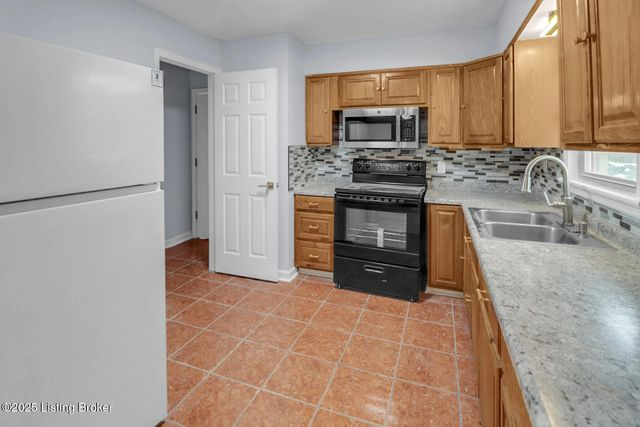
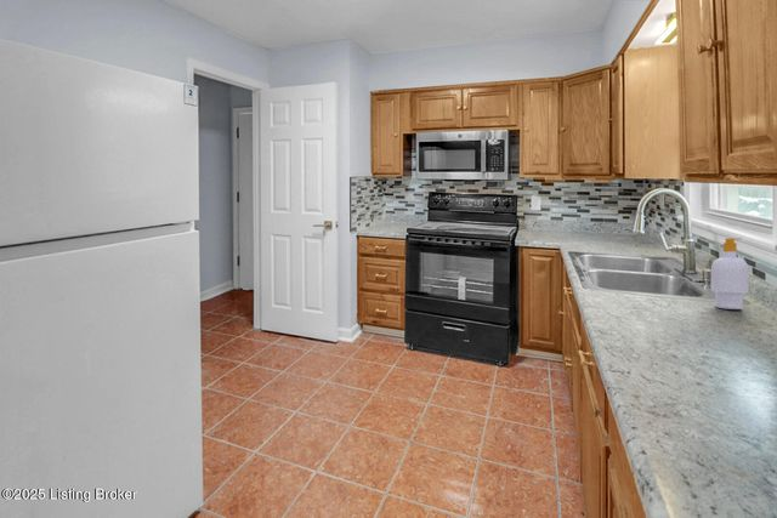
+ soap bottle [709,237,750,311]
